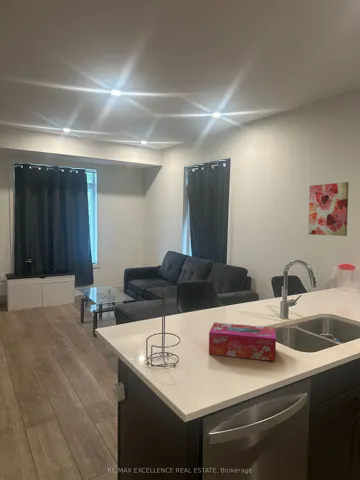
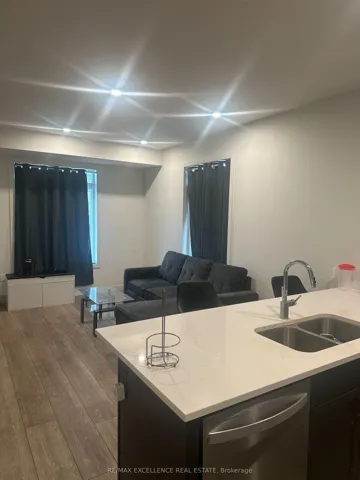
- tissue box [208,322,277,362]
- wall art [307,181,350,237]
